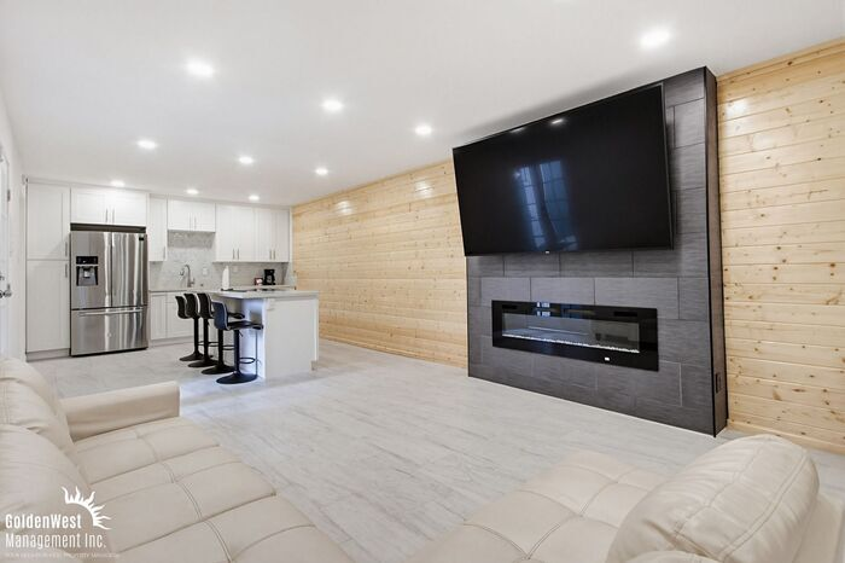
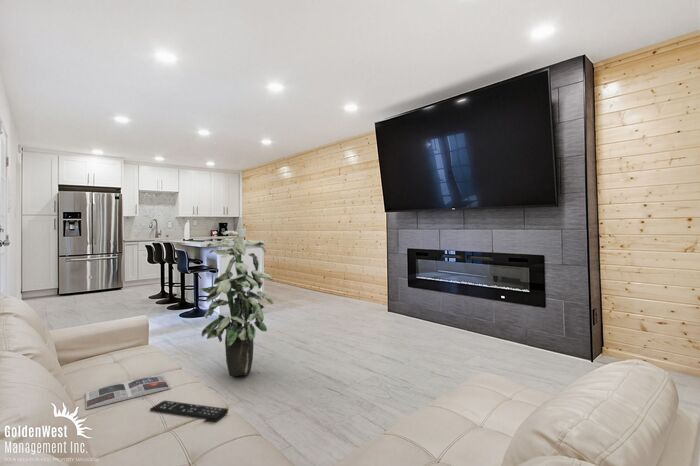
+ magazine [84,374,171,410]
+ remote control [149,399,229,423]
+ indoor plant [200,230,274,377]
